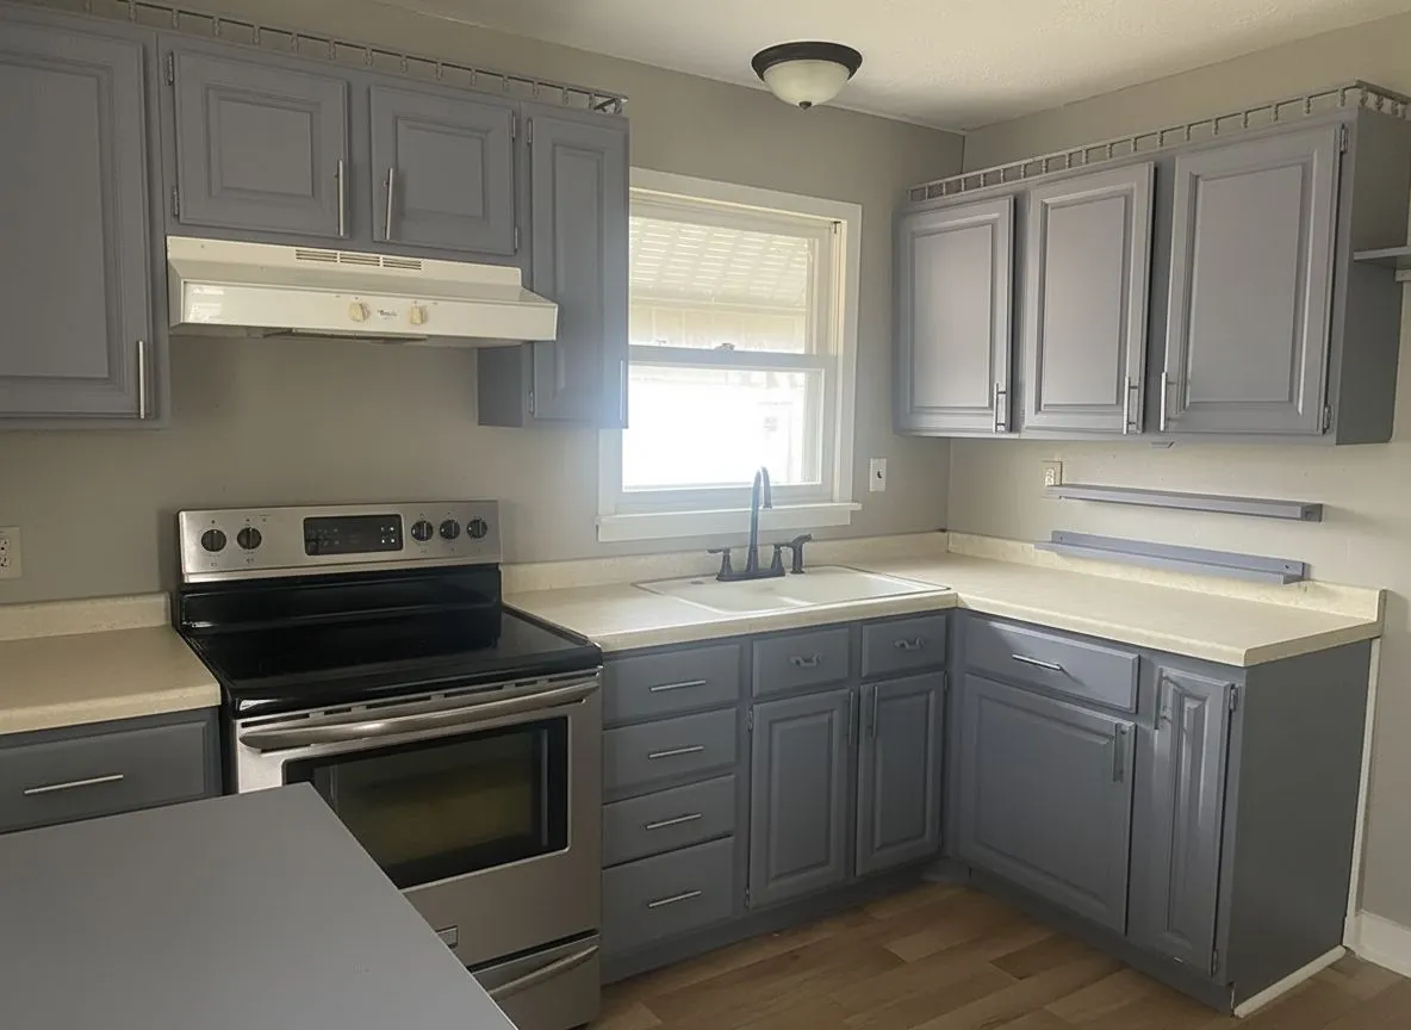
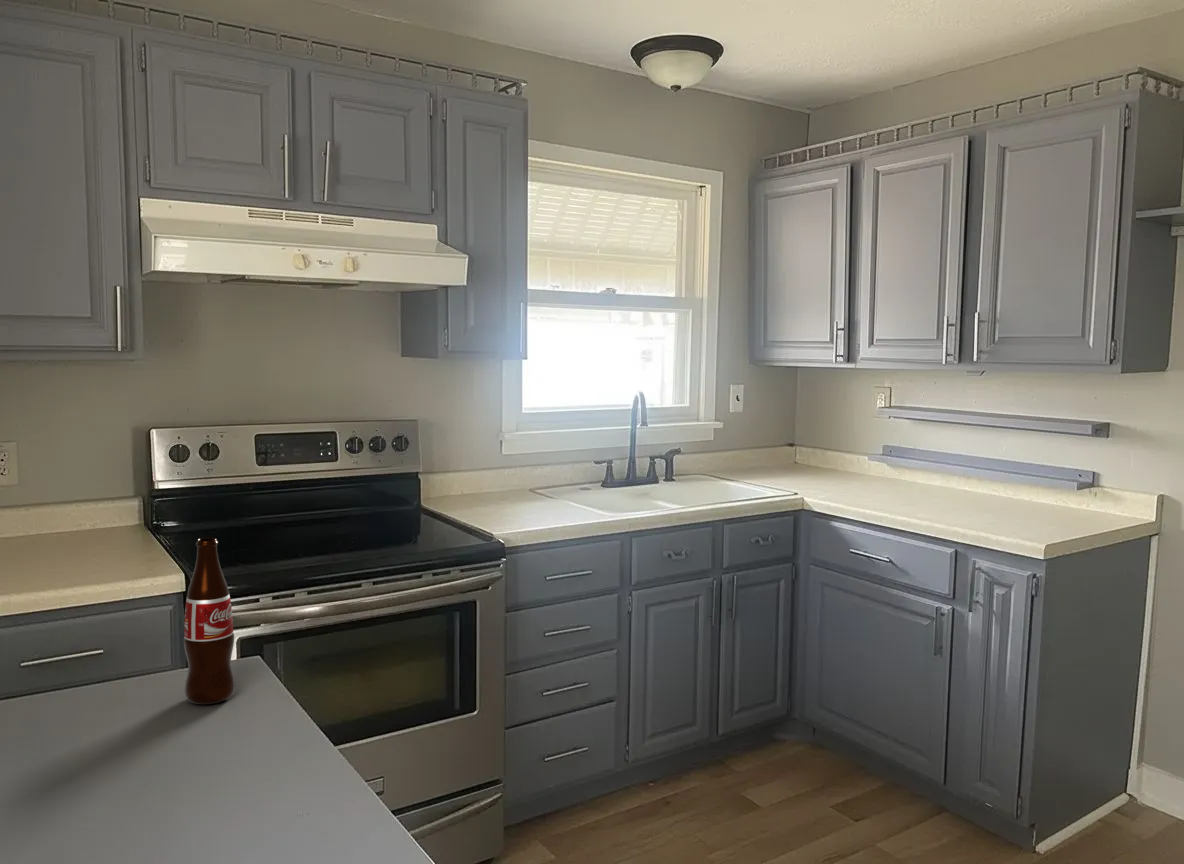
+ bottle [183,537,236,705]
